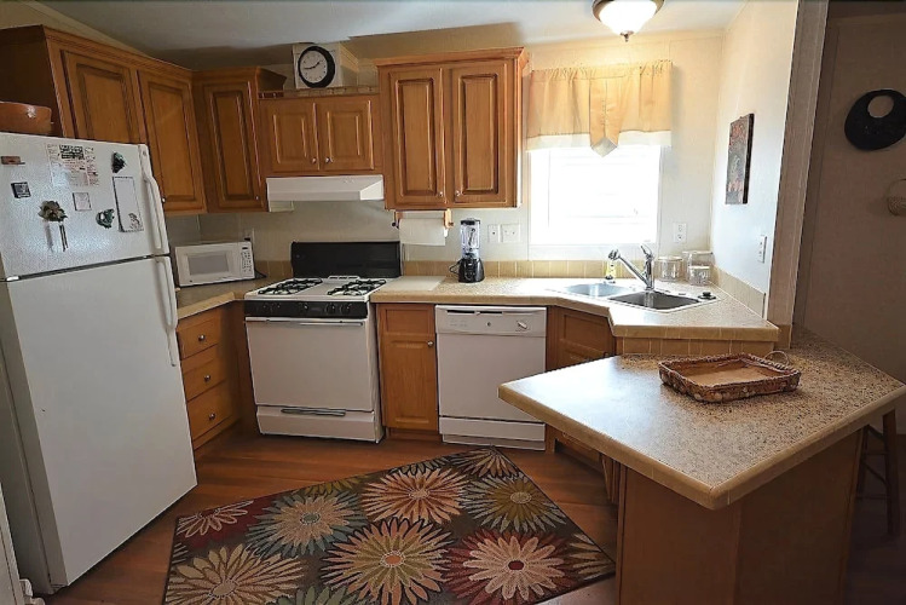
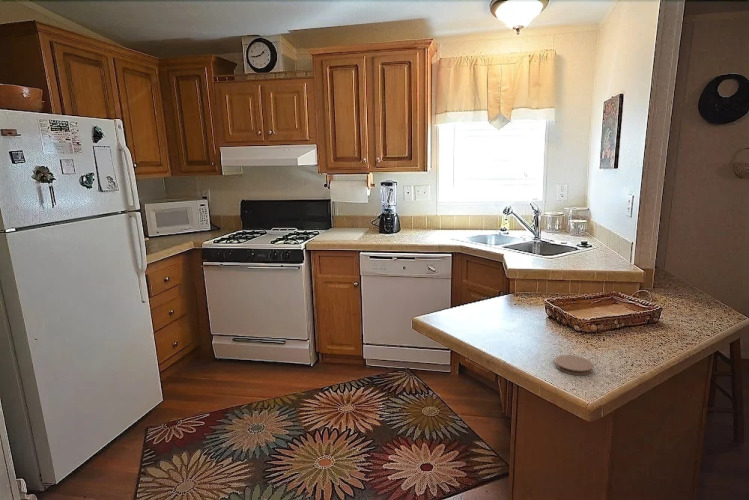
+ coaster [554,354,594,376]
